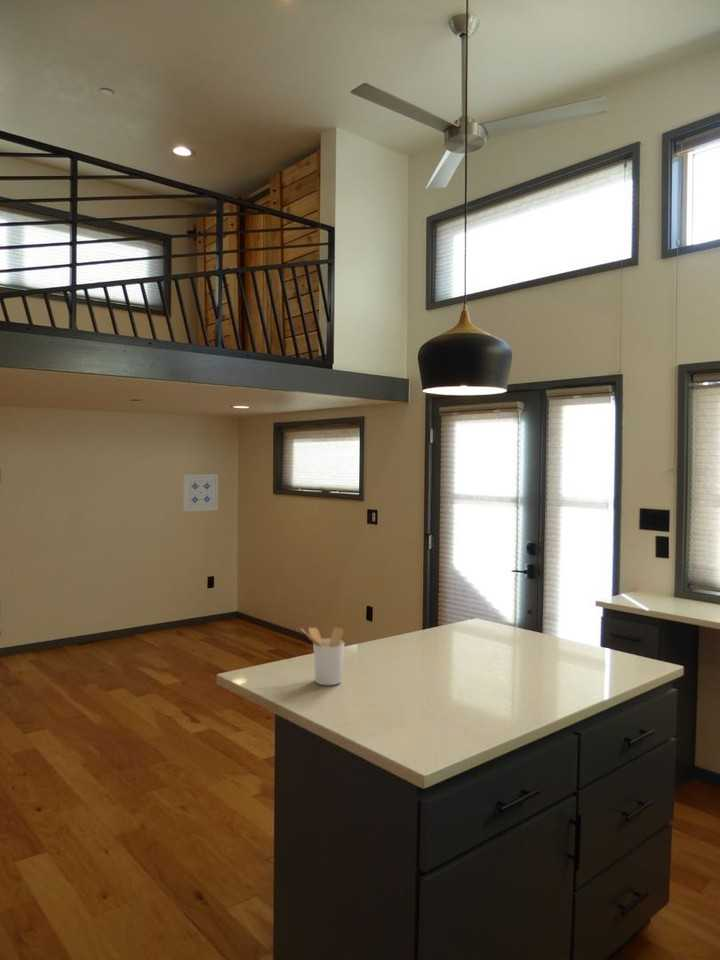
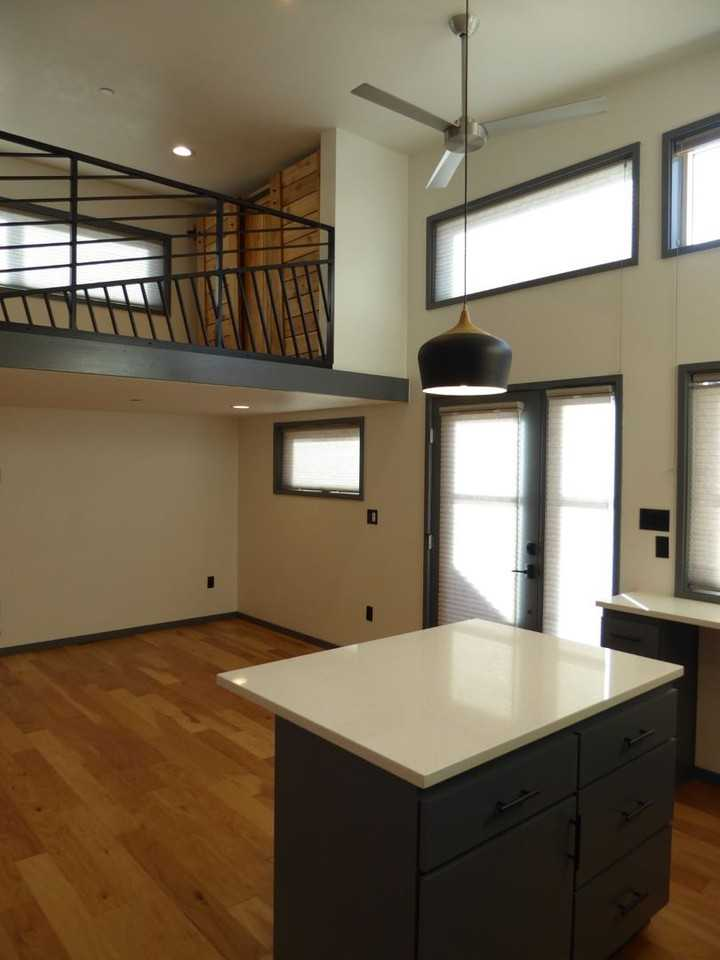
- utensil holder [300,626,345,686]
- wall art [182,473,219,512]
